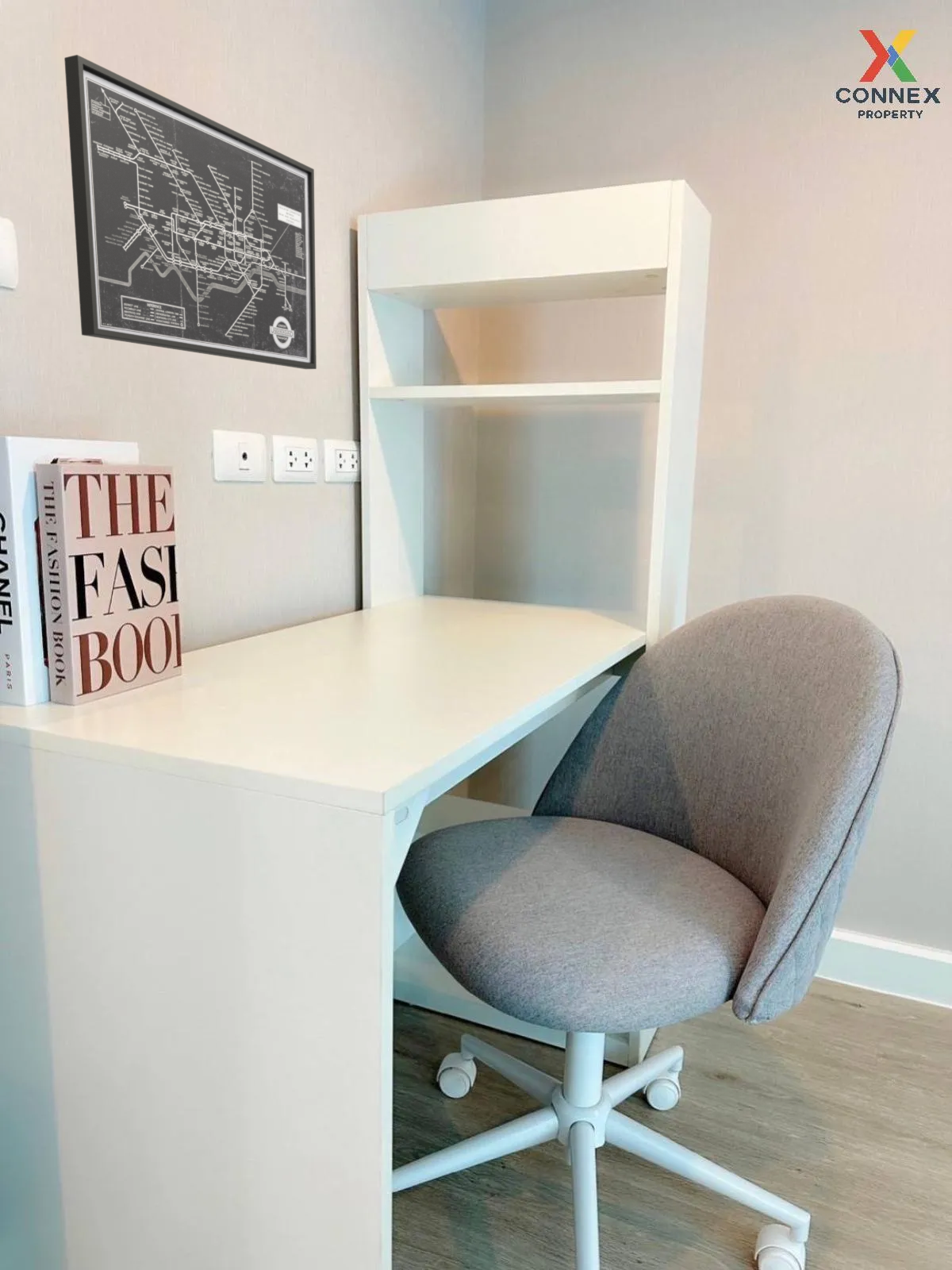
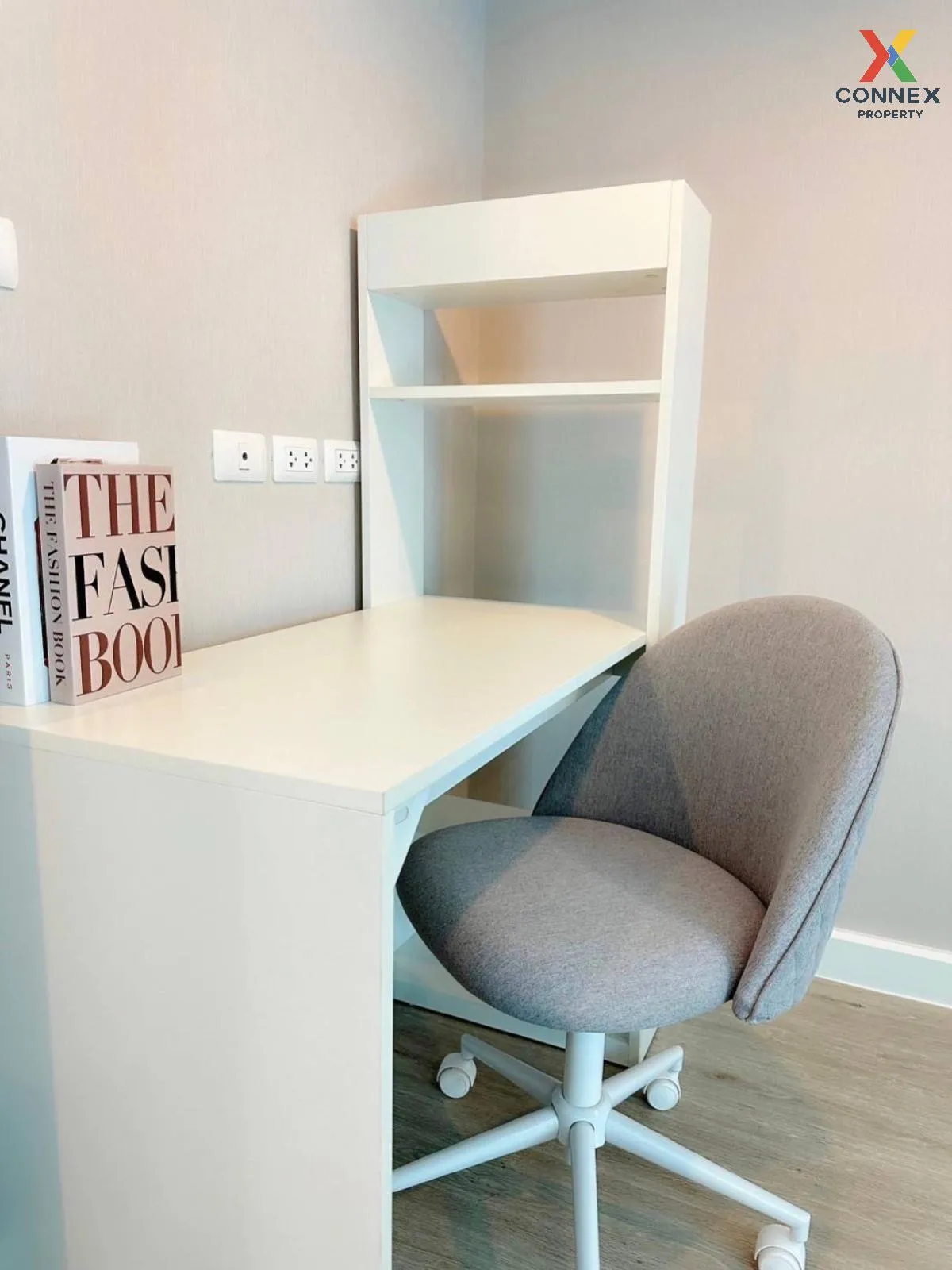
- wall art [63,54,317,370]
